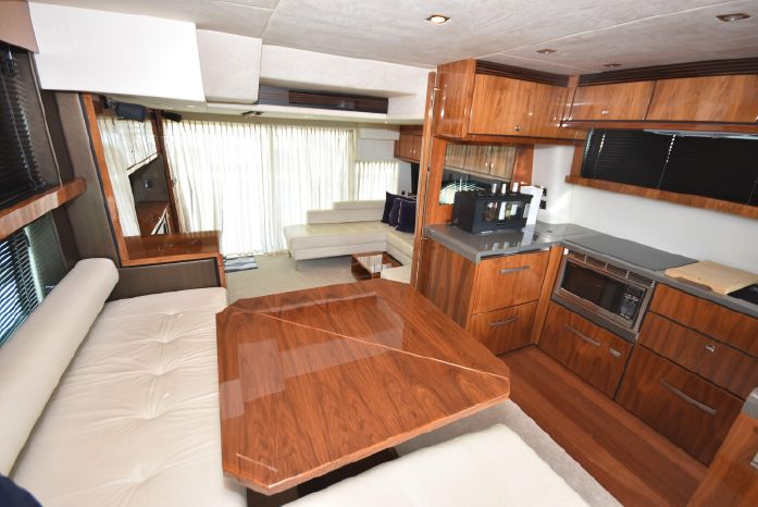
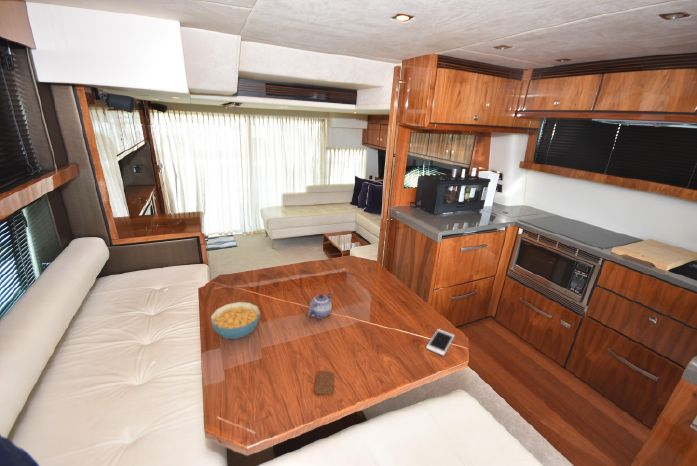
+ cell phone [425,328,455,357]
+ teapot [307,292,333,319]
+ cereal bowl [210,301,261,340]
+ coaster [313,370,335,395]
